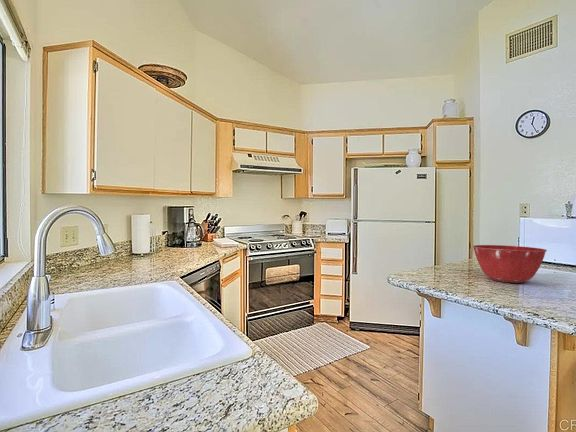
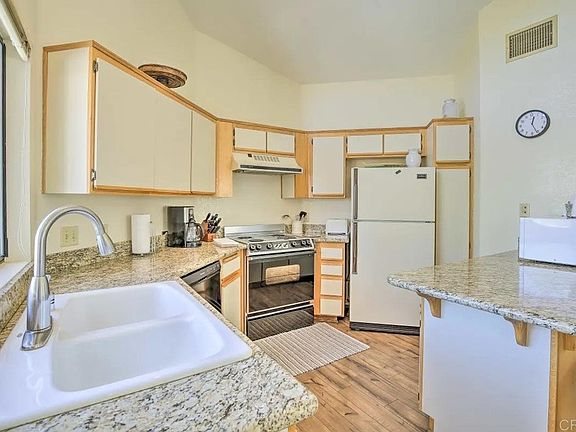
- mixing bowl [472,244,548,284]
